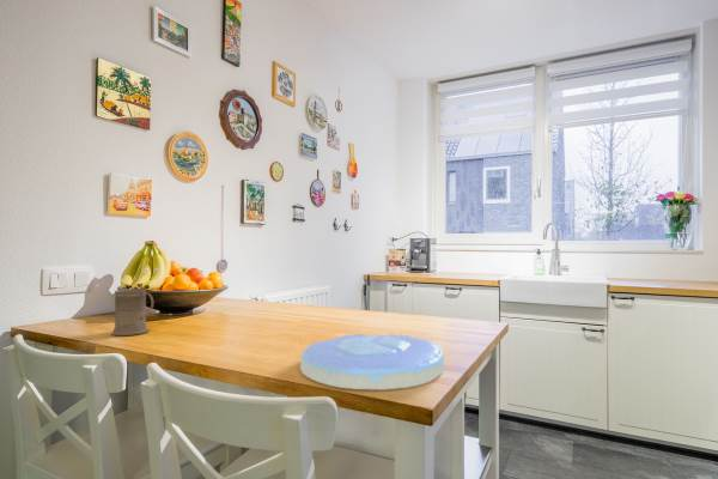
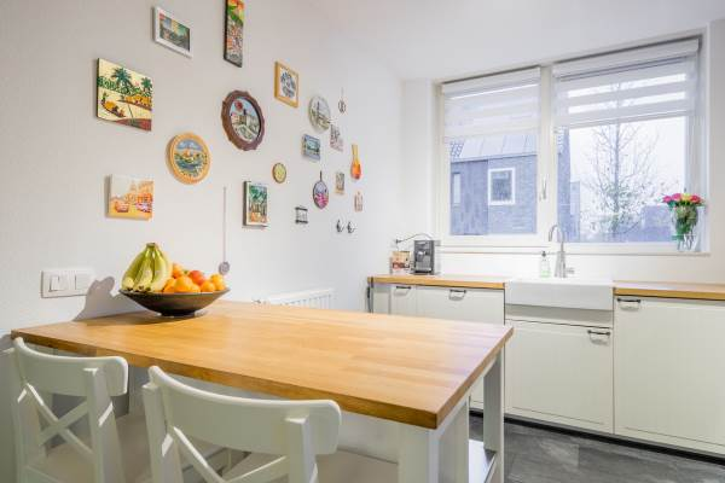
- mug [110,287,154,336]
- plate [299,333,445,392]
